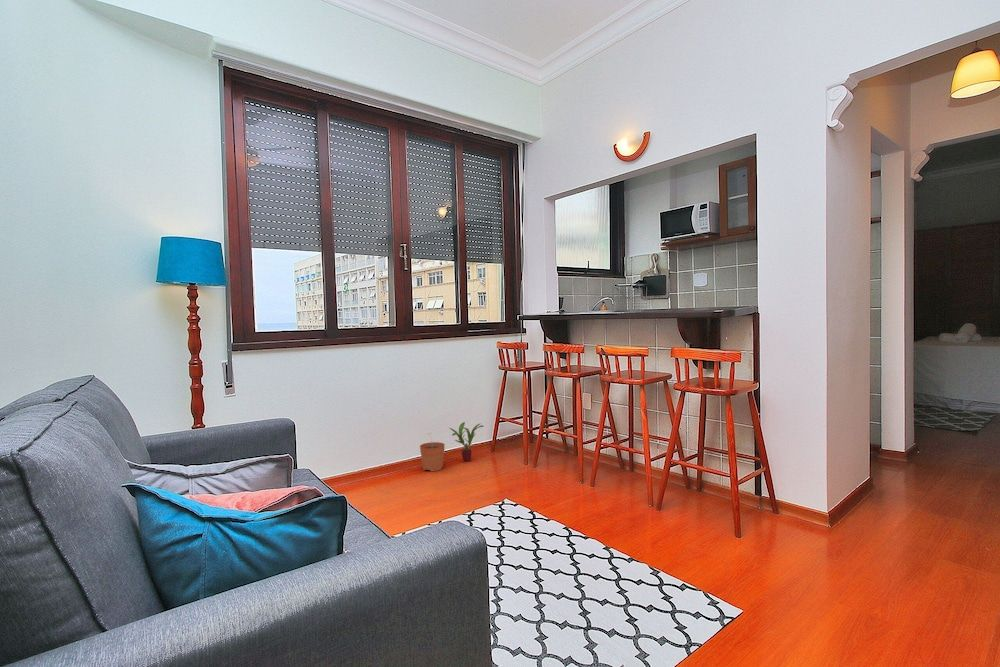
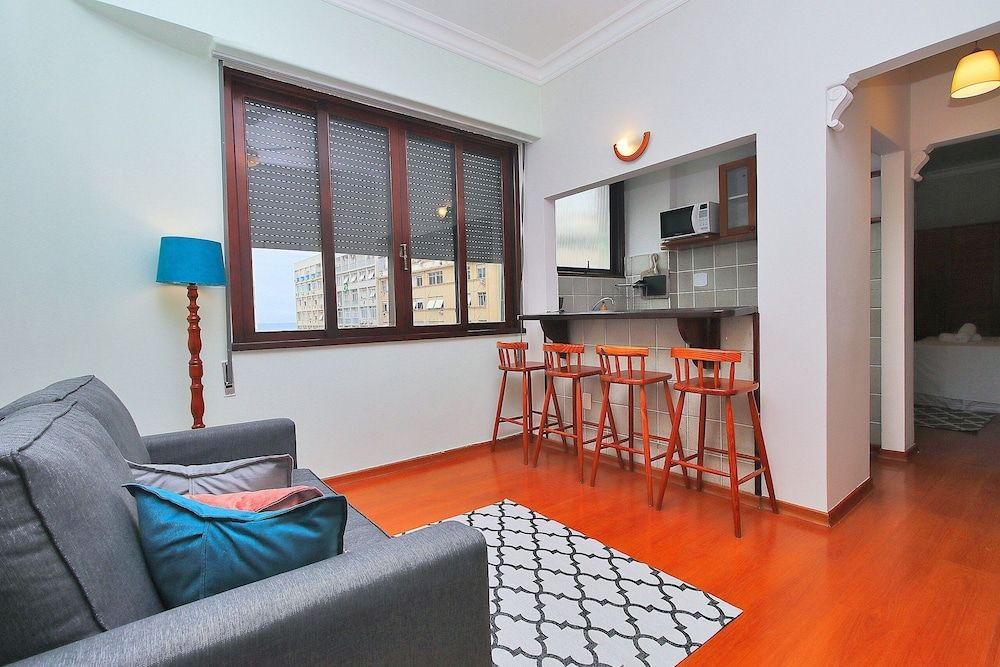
- plant pot [419,432,446,472]
- potted plant [449,421,485,462]
